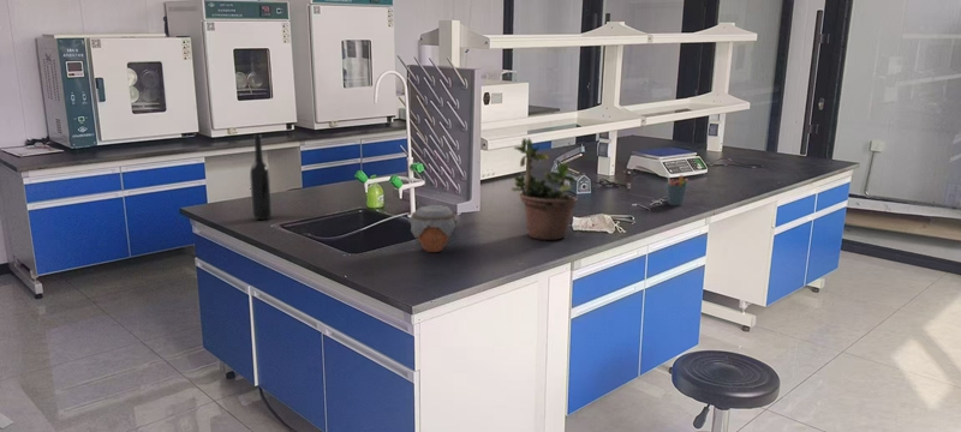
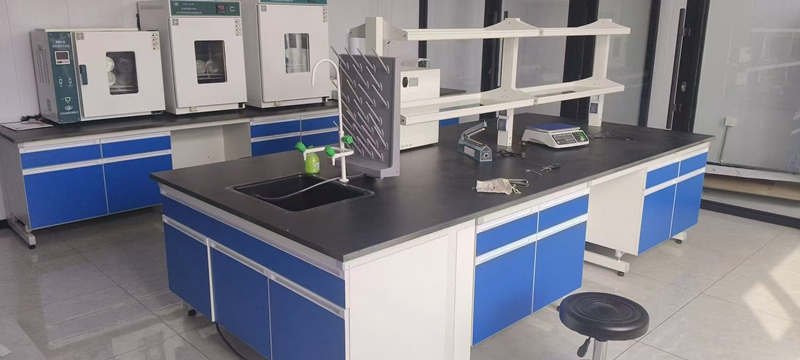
- potted plant [511,128,579,241]
- pen holder [665,172,690,206]
- jar [407,204,459,253]
- bottle [249,133,273,221]
